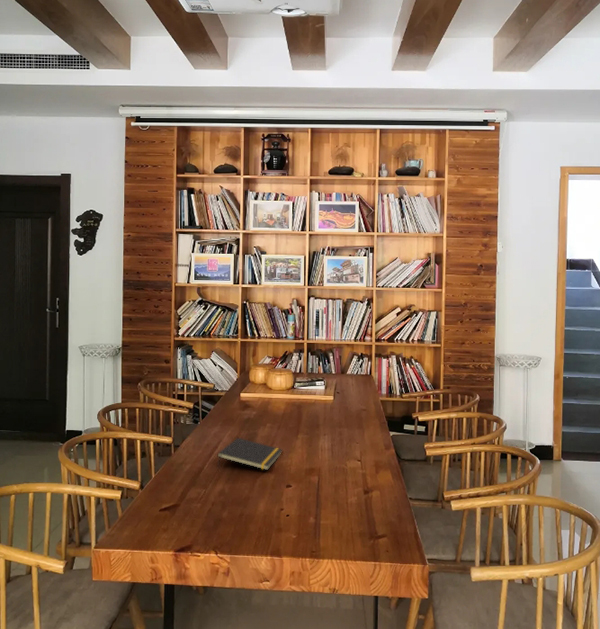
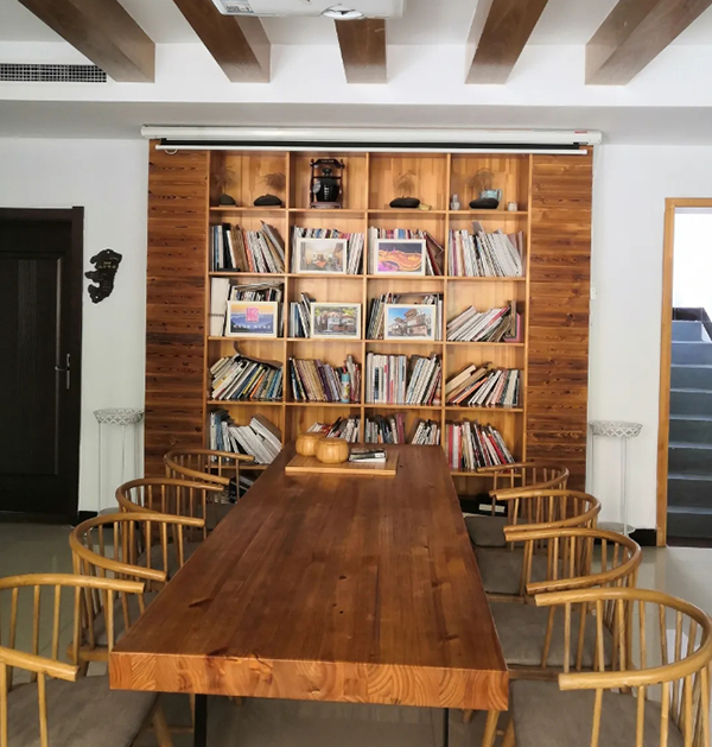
- notepad [216,437,283,471]
